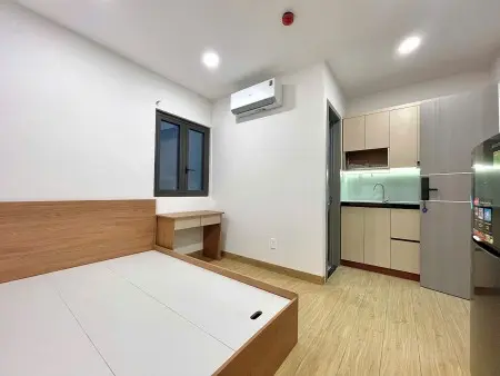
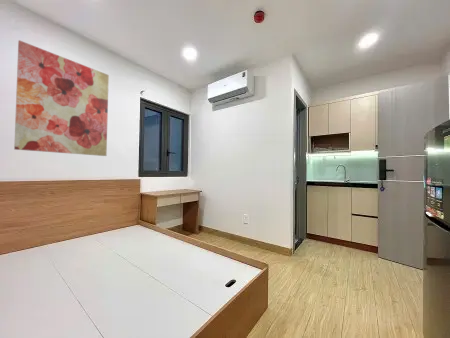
+ wall art [13,39,110,157]
